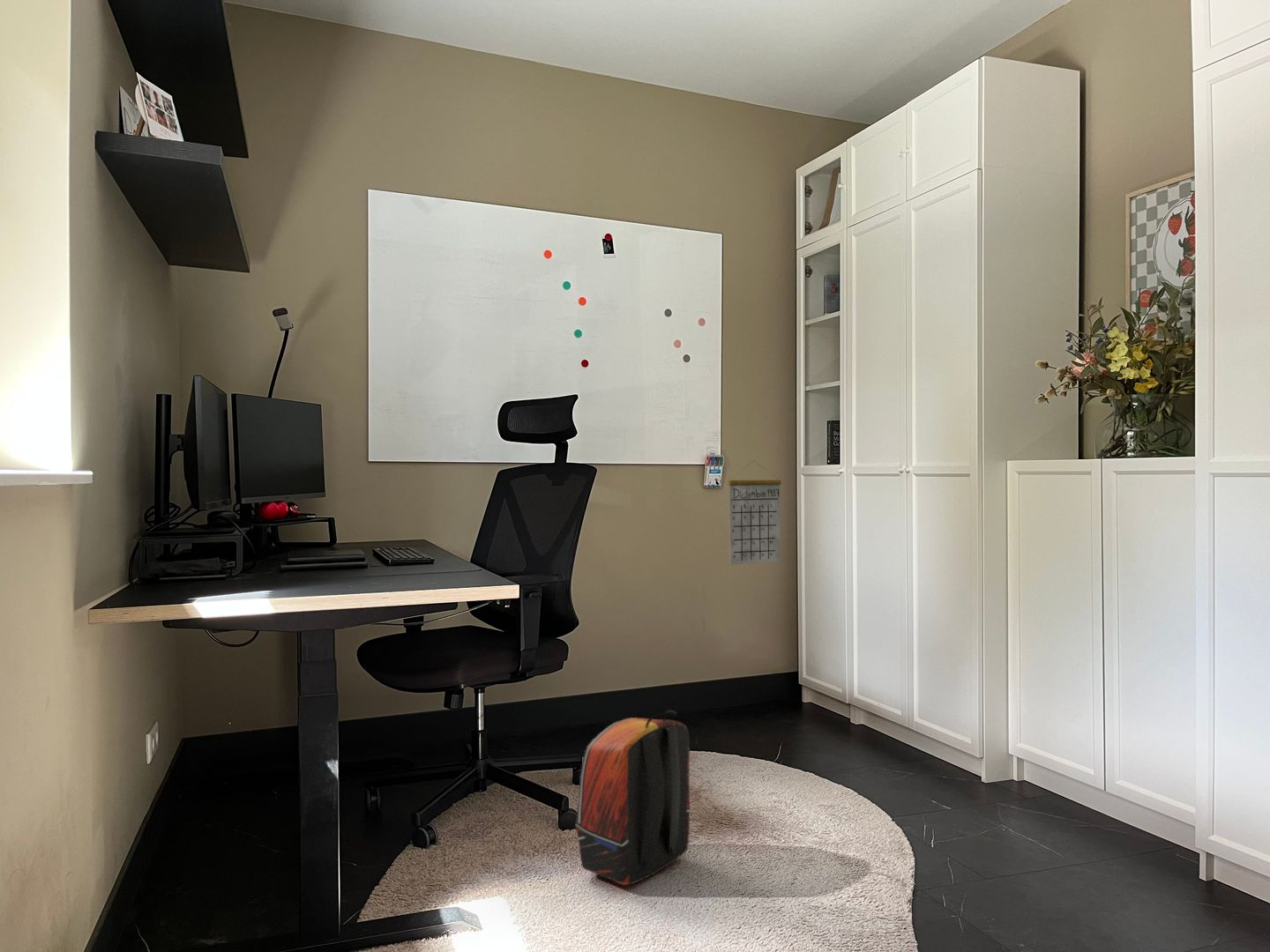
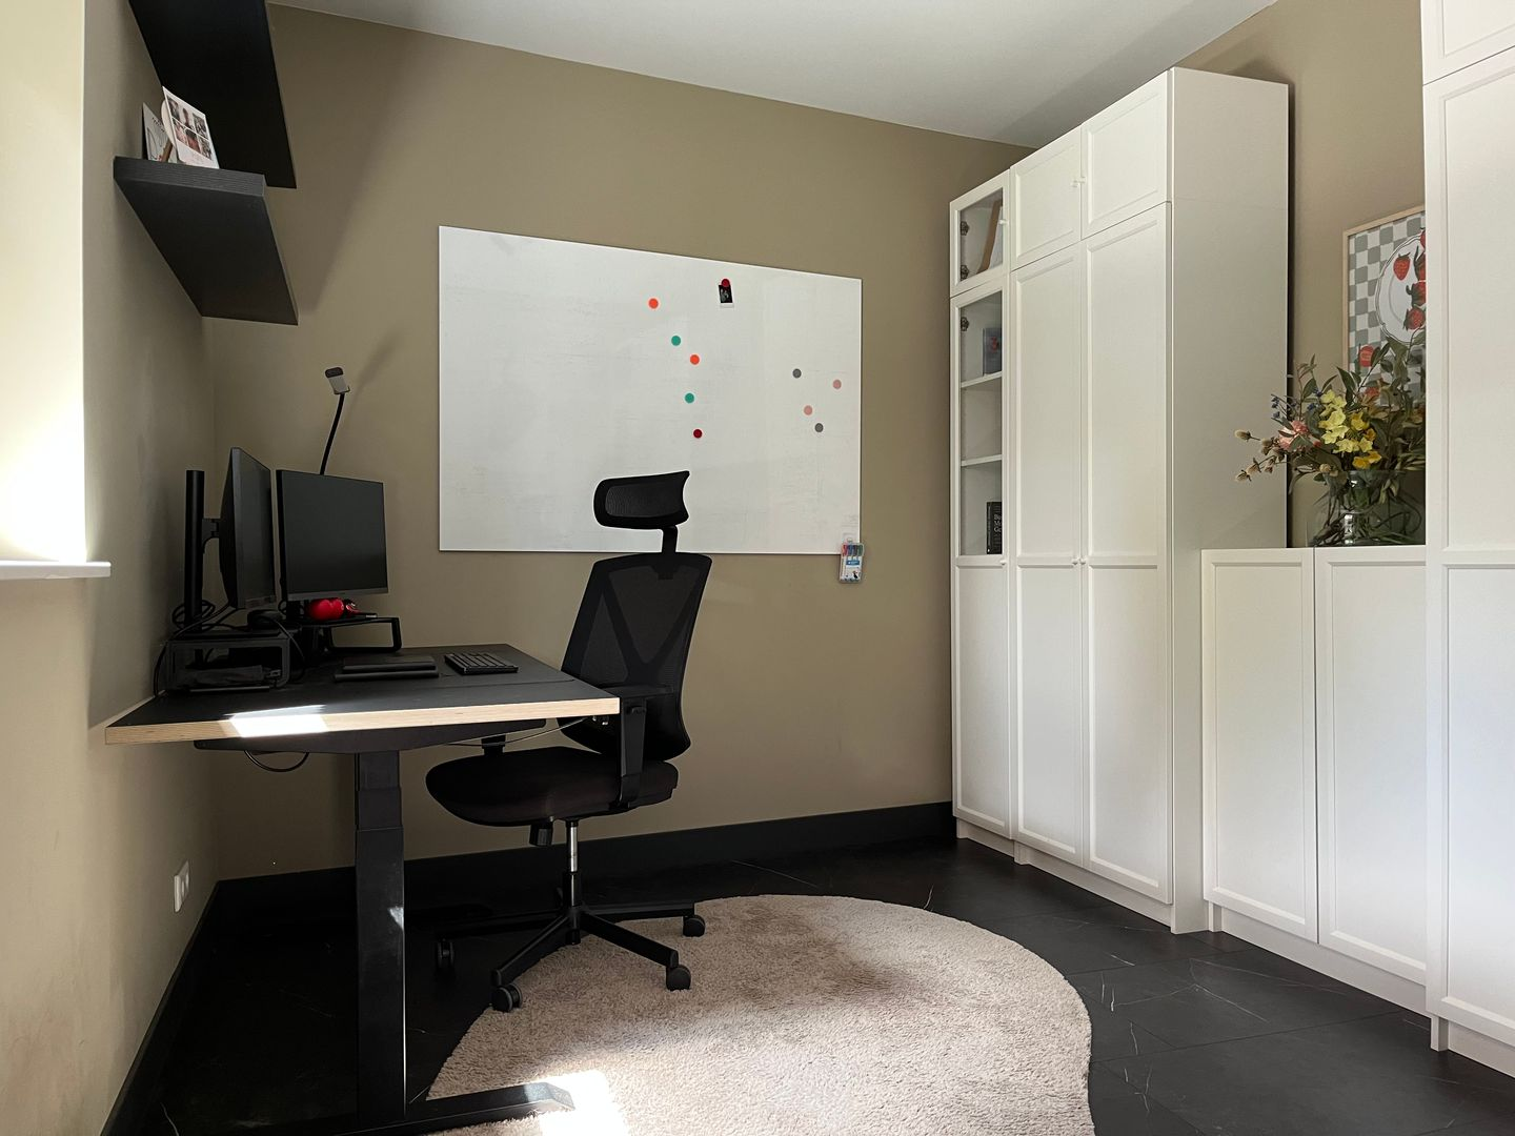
- calendar [728,459,782,565]
- backpack [574,710,692,886]
